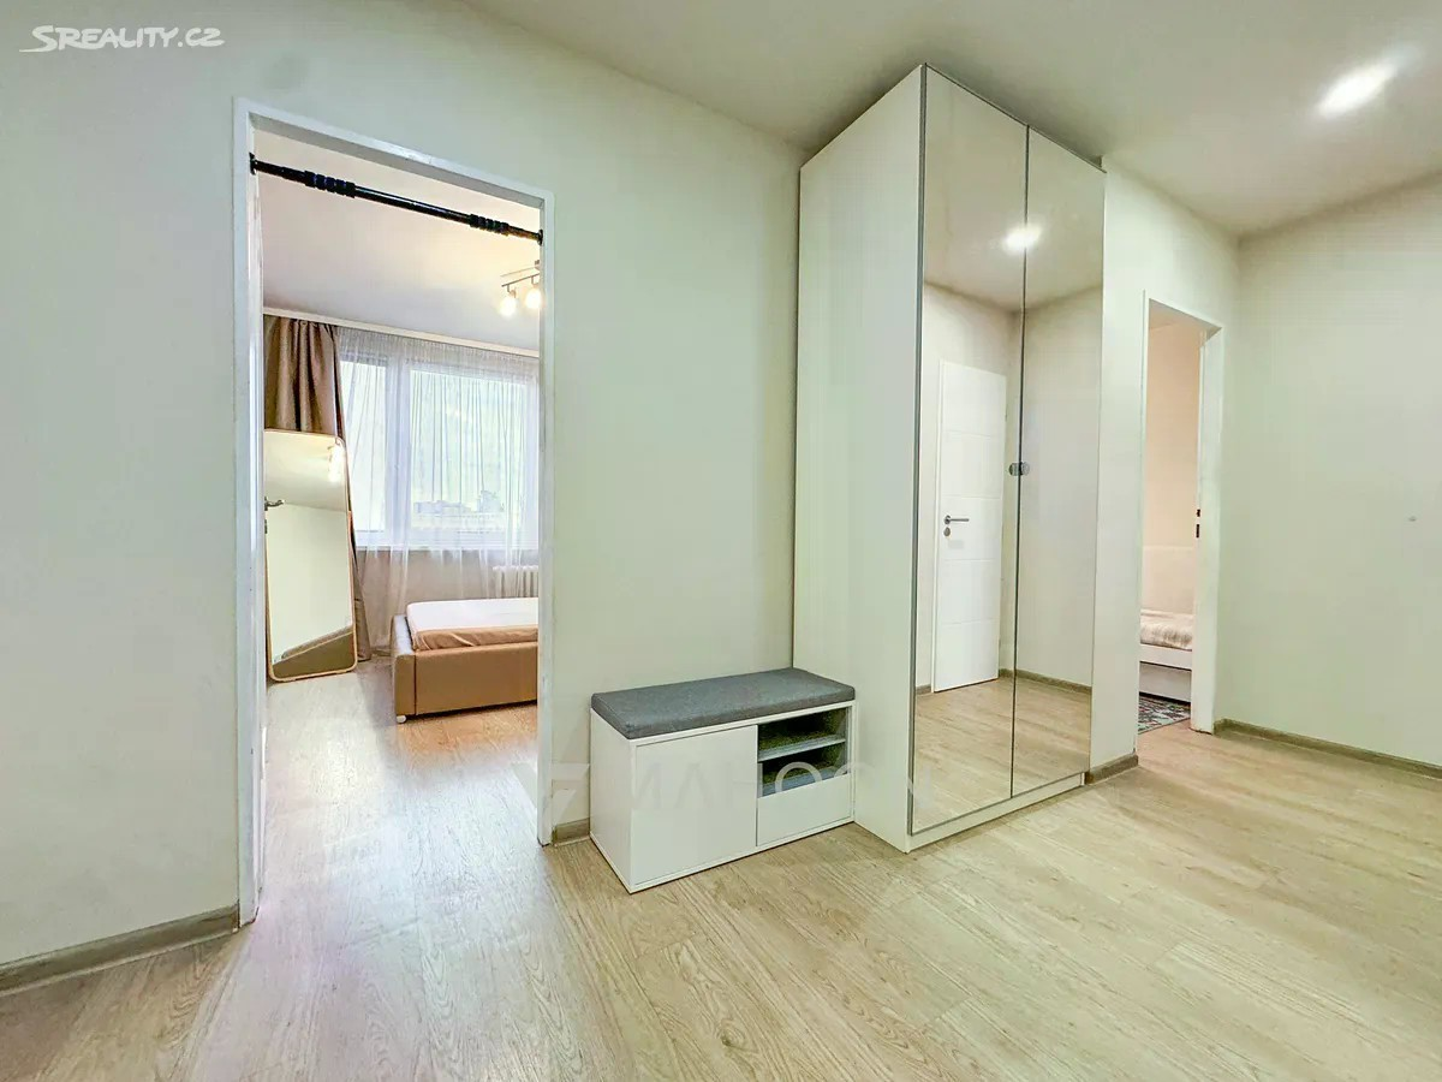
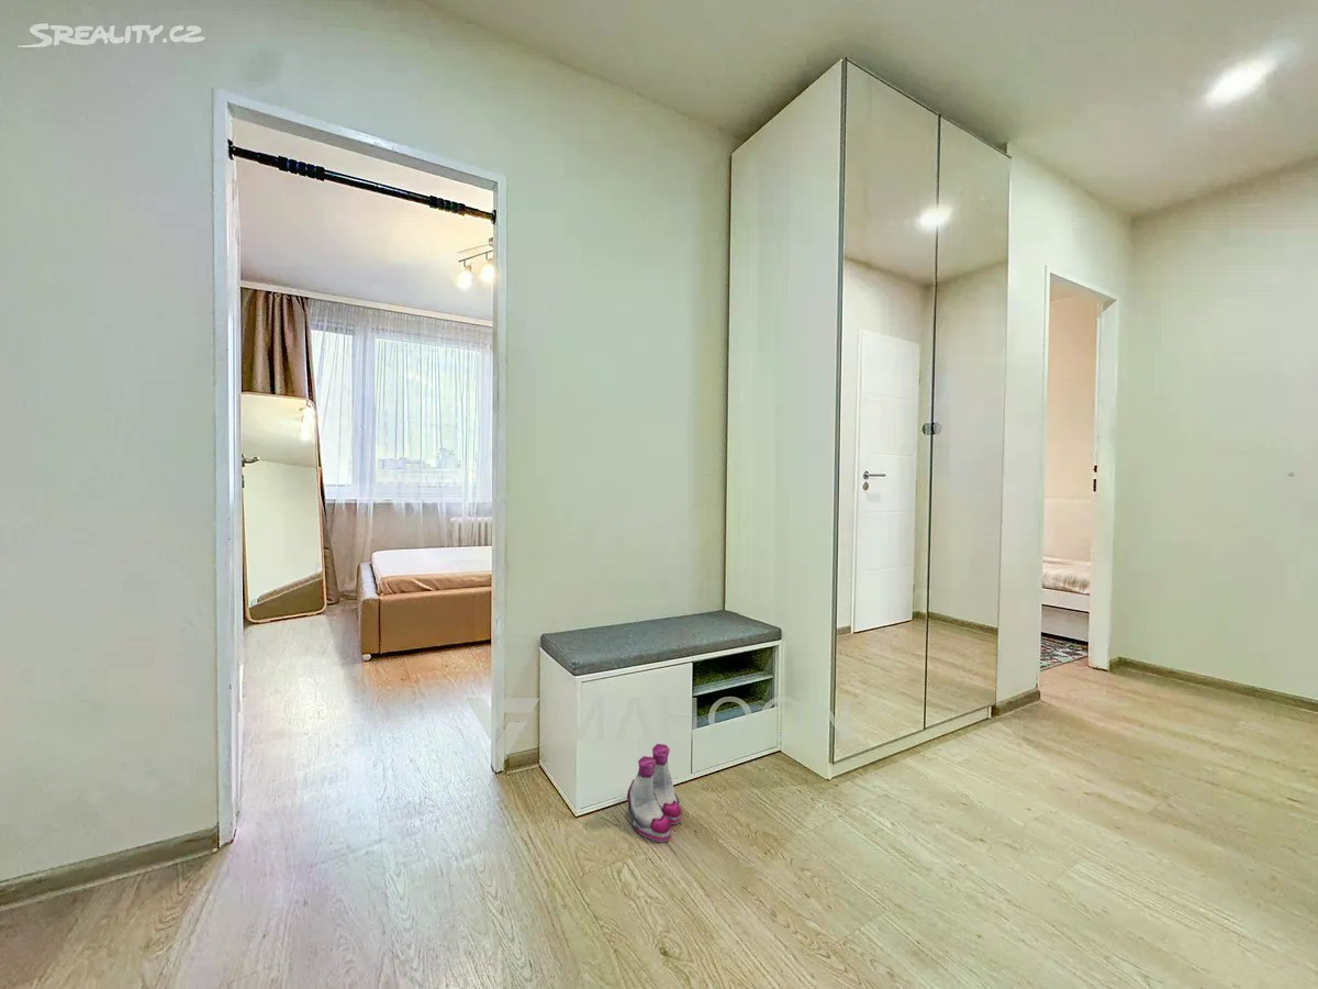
+ boots [626,743,682,844]
